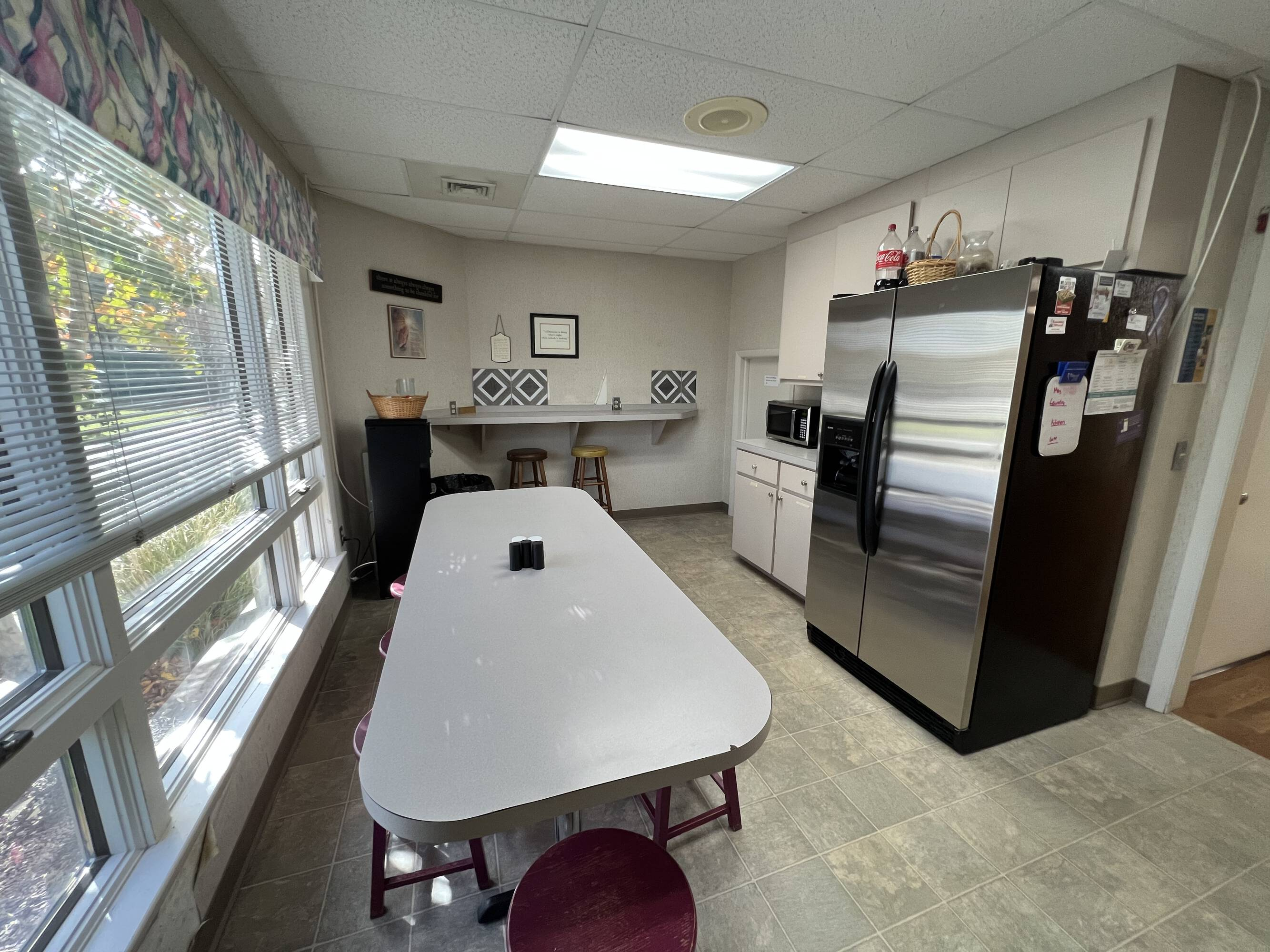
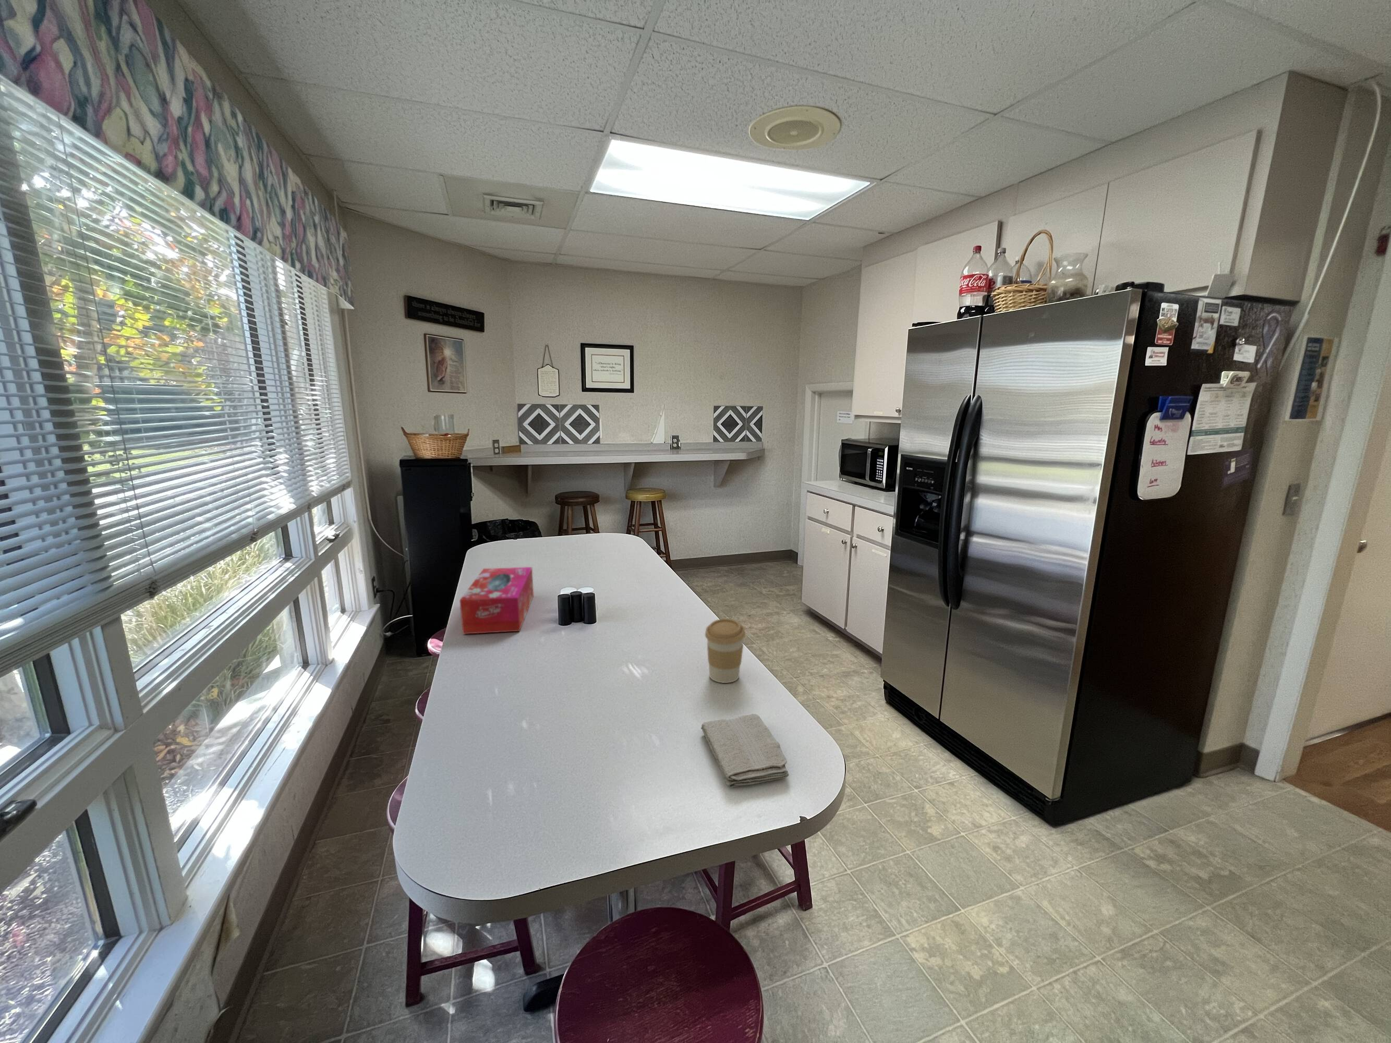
+ tissue box [459,566,534,634]
+ coffee cup [704,618,746,684]
+ washcloth [701,713,790,788]
